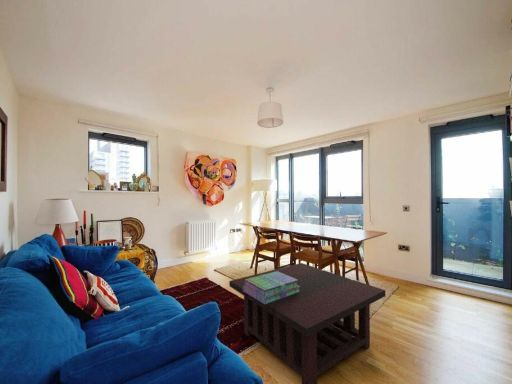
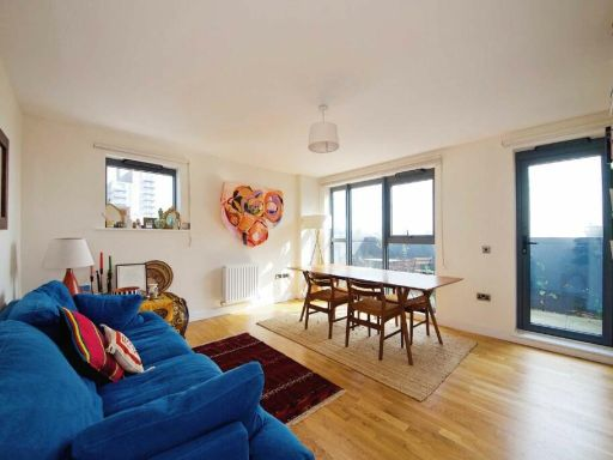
- stack of books [243,271,300,304]
- coffee table [228,262,386,384]
